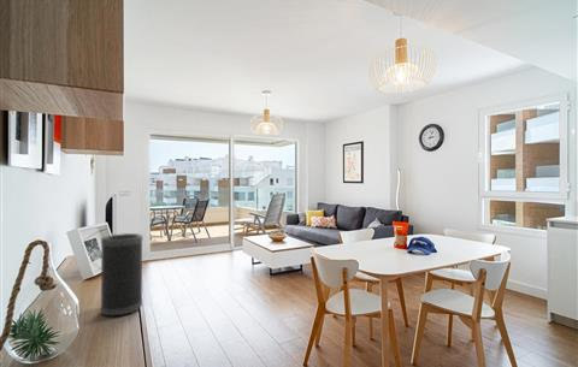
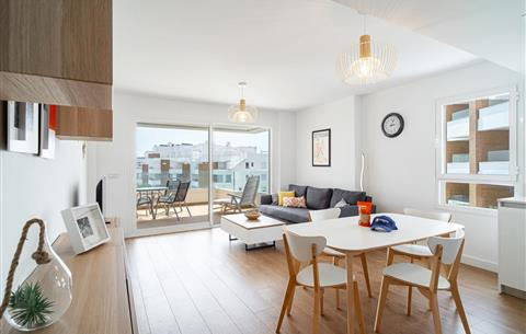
- speaker [100,232,143,316]
